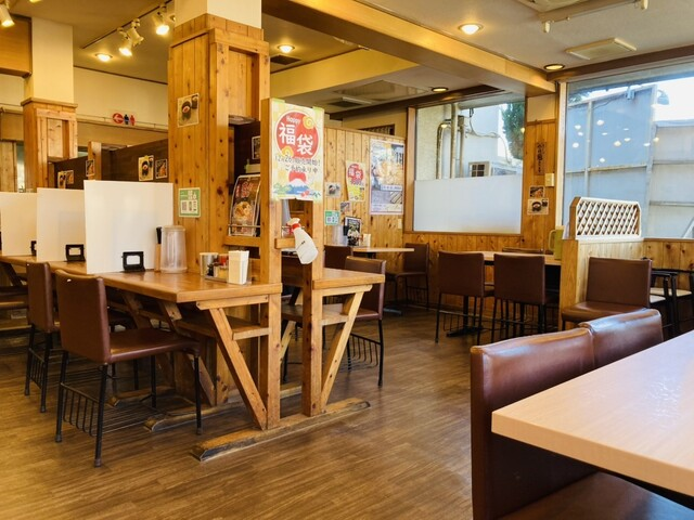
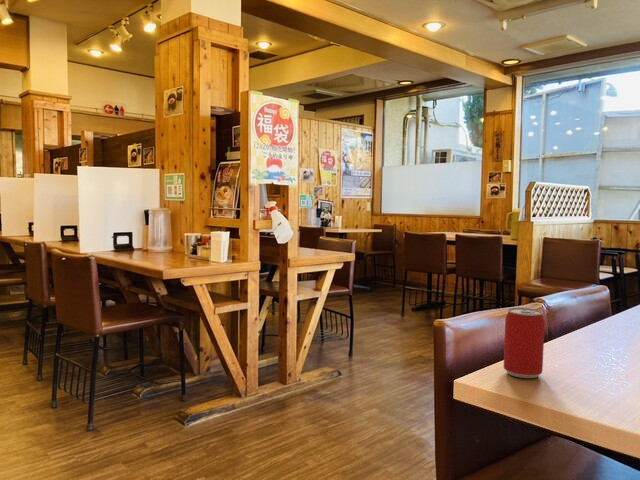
+ beer can [503,307,546,379]
